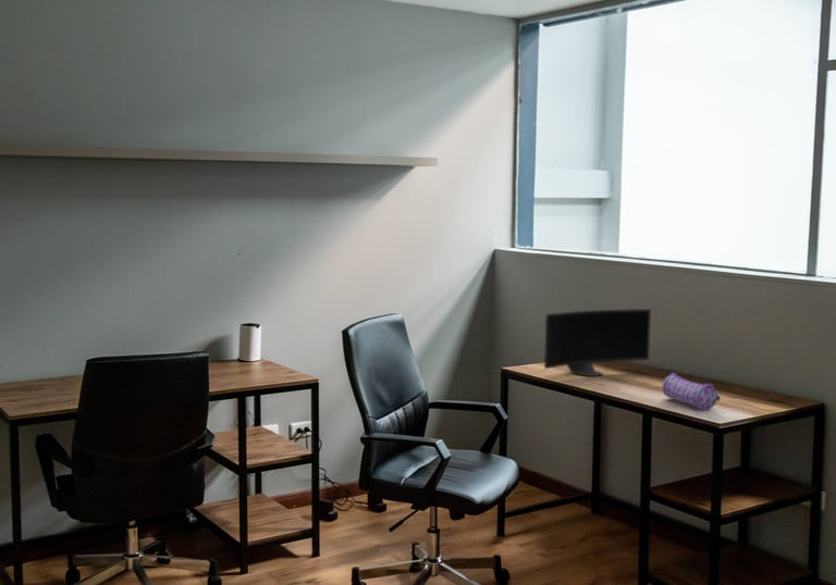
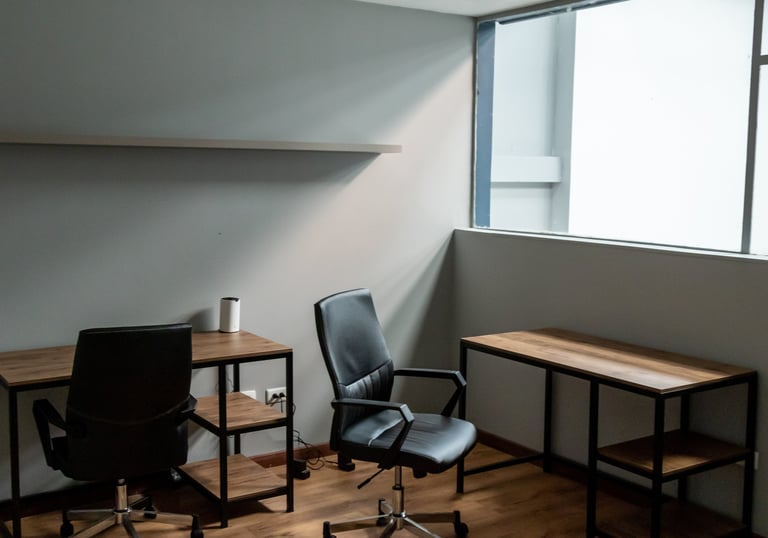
- monitor [543,308,652,377]
- pencil case [661,372,722,411]
